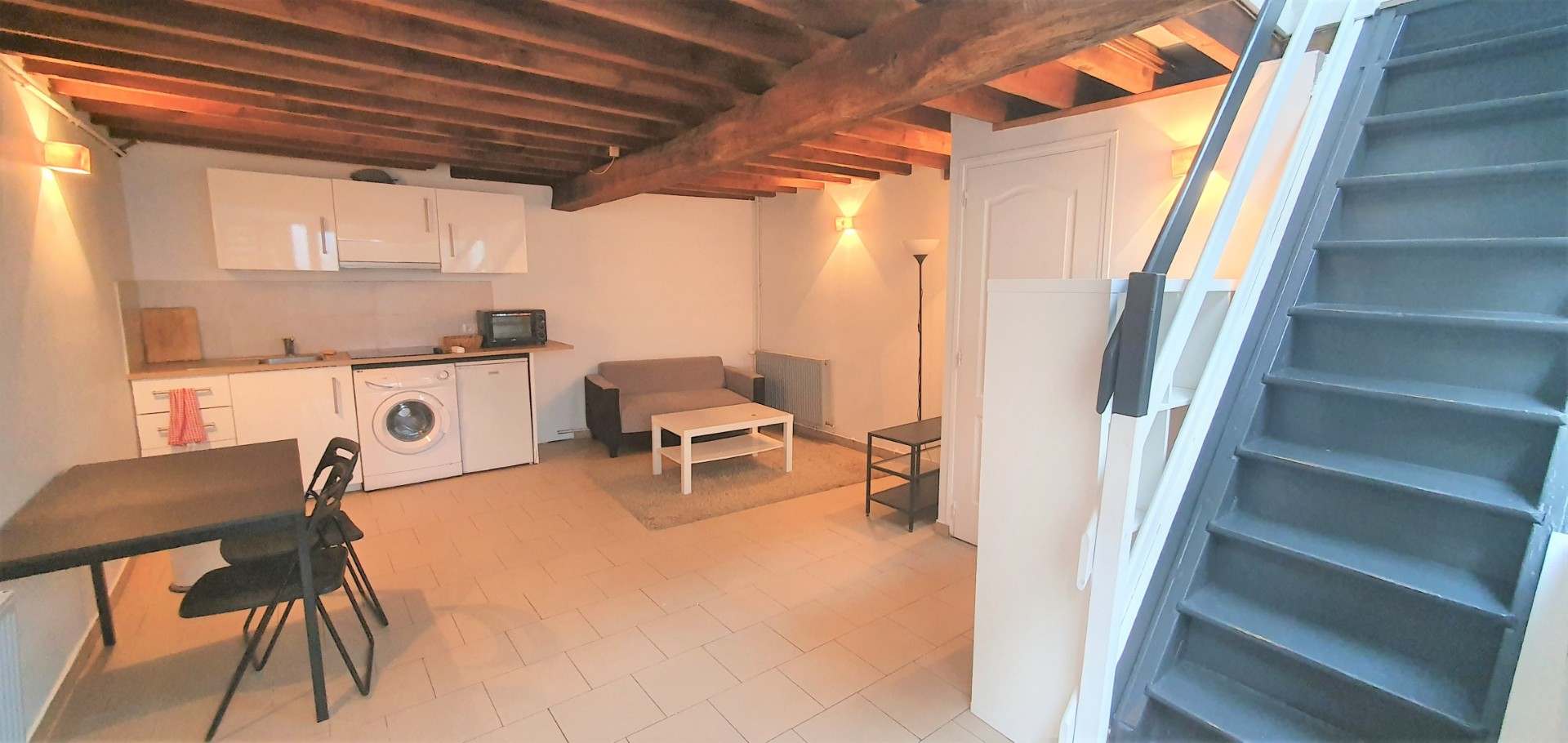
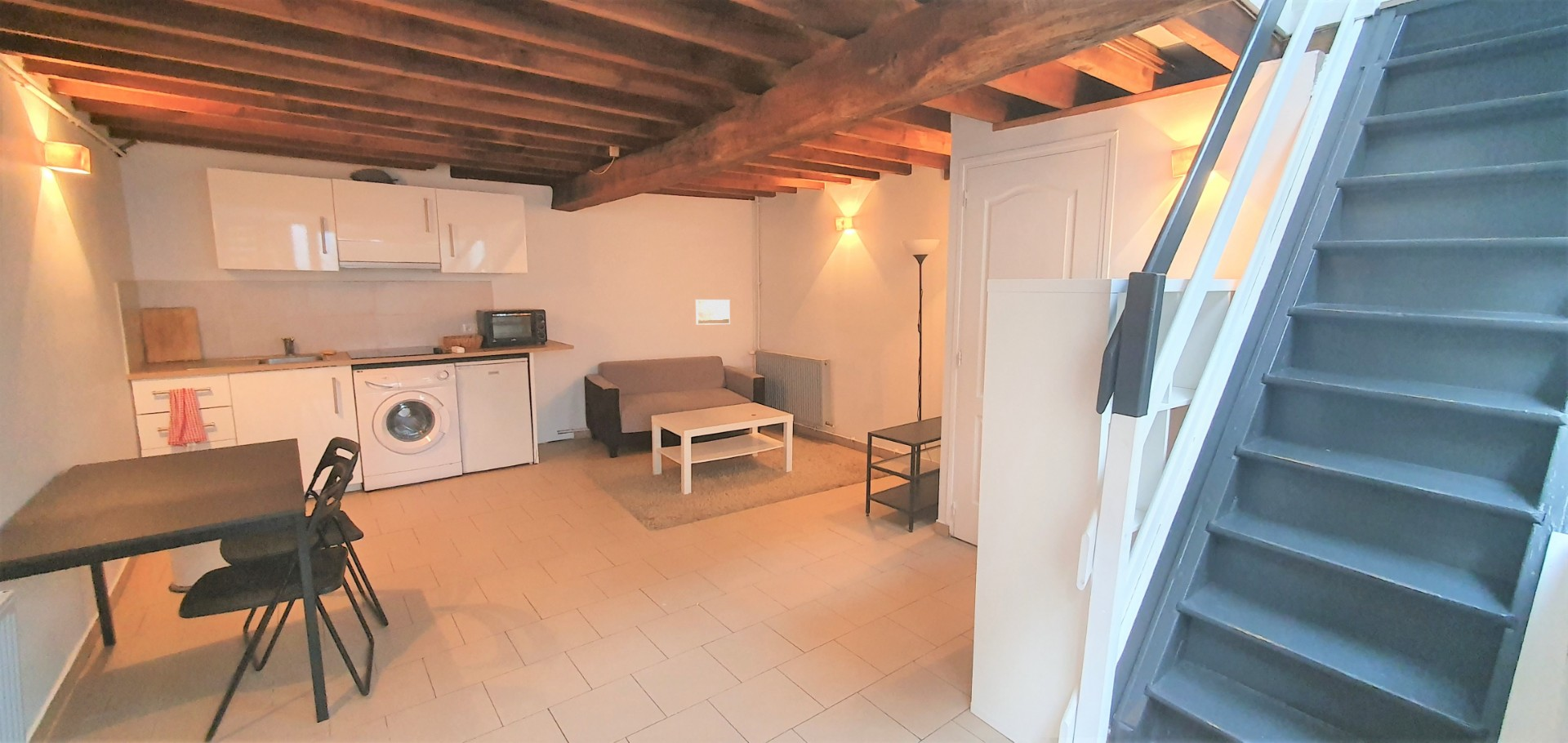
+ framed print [695,299,731,326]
